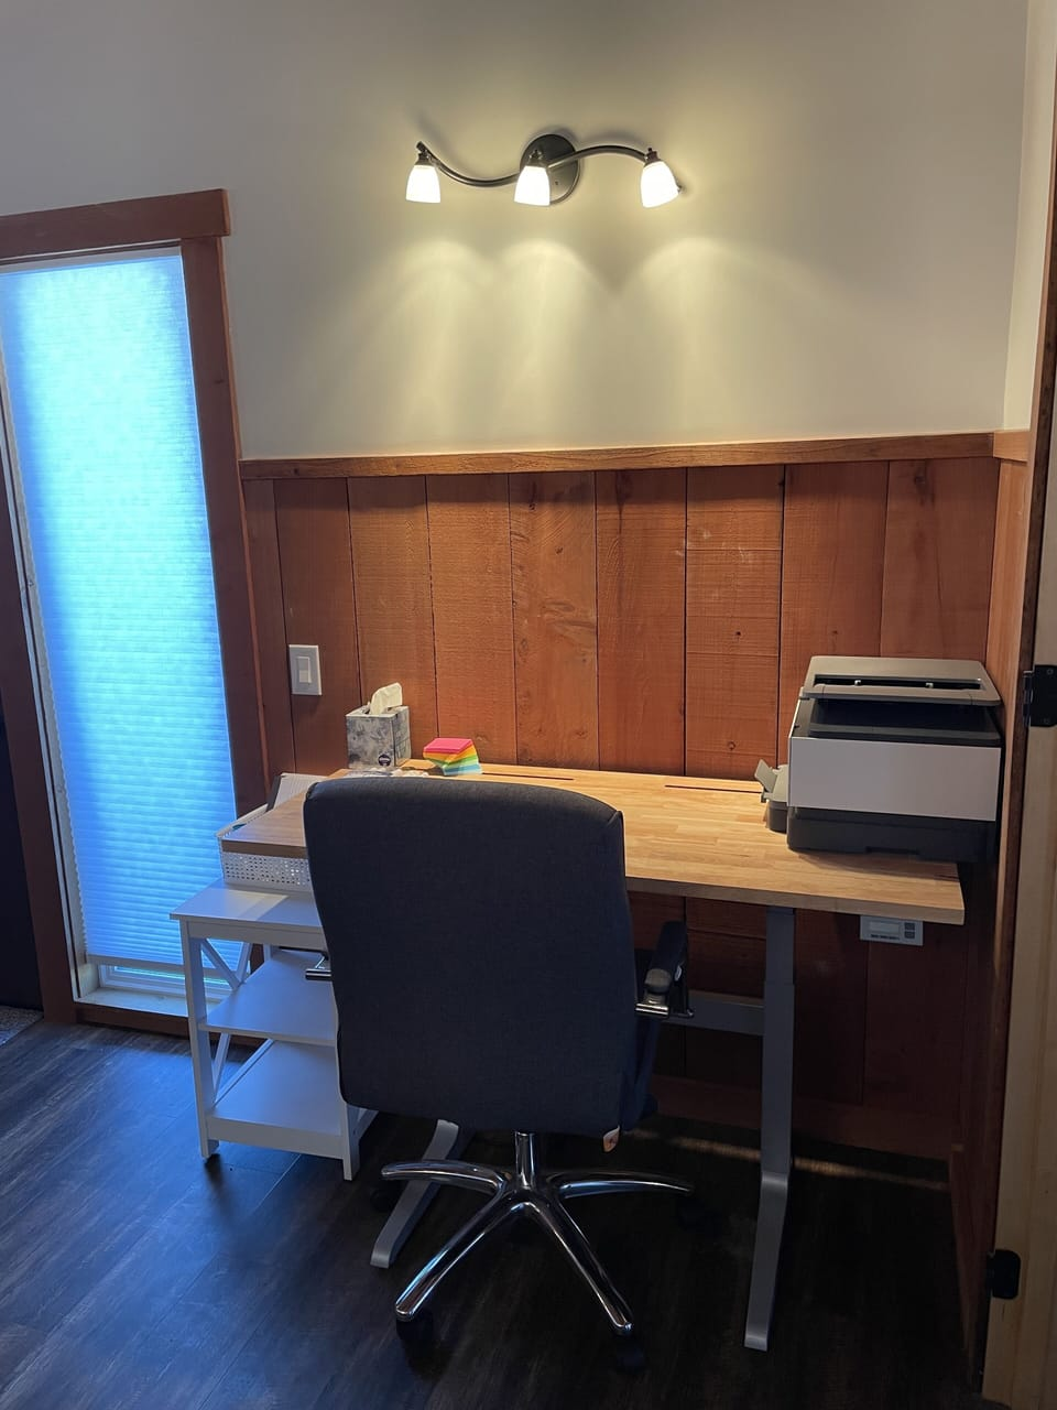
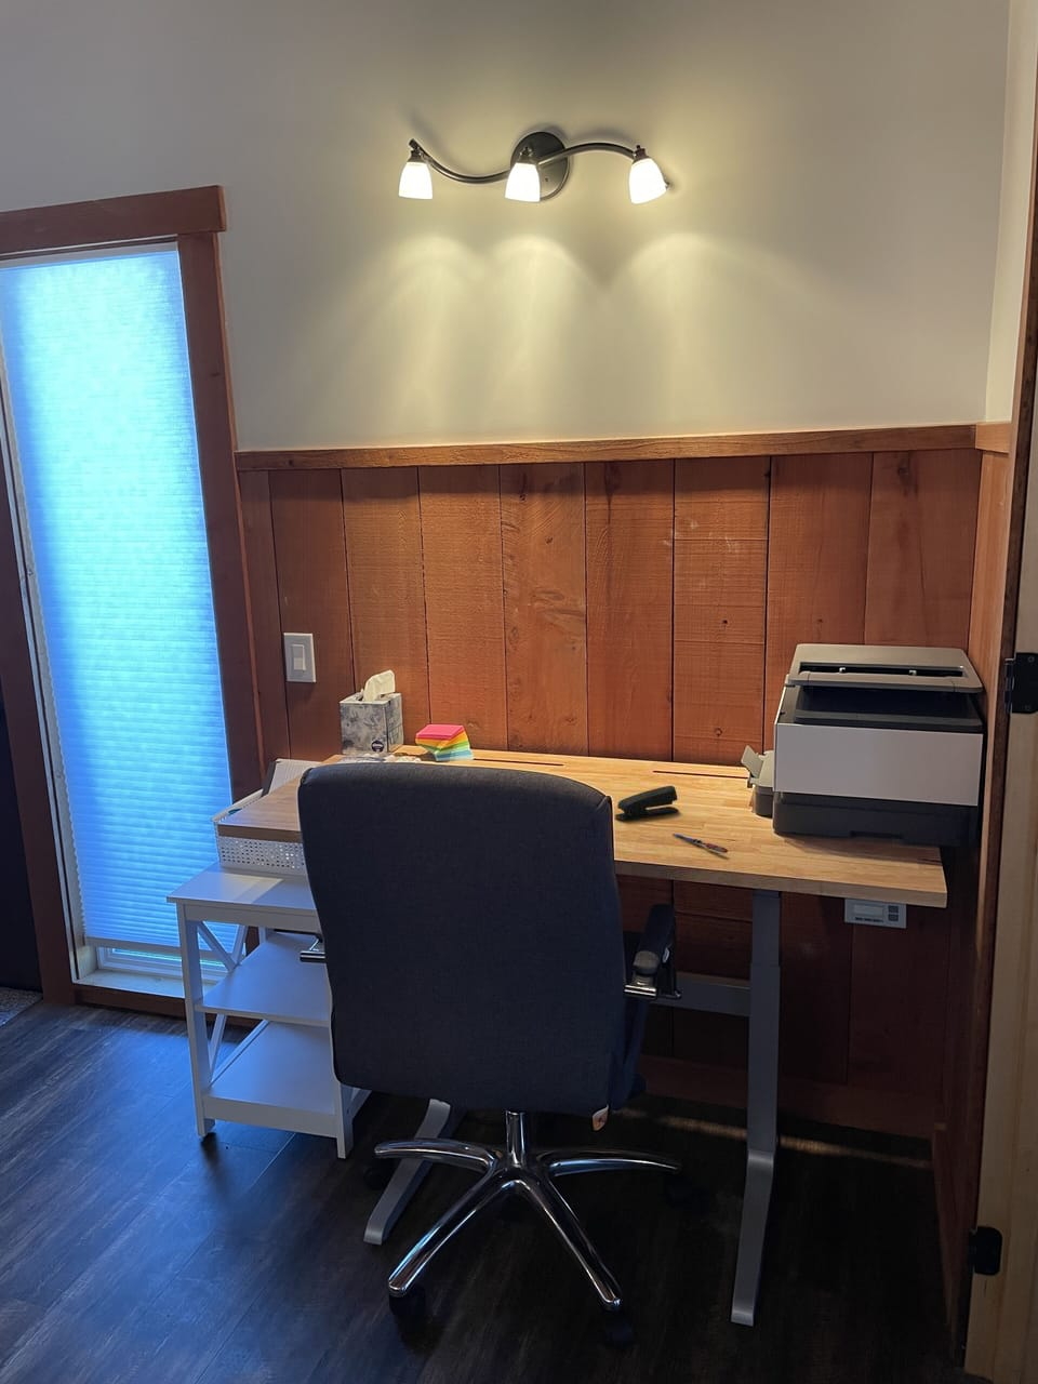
+ stapler [614,785,680,821]
+ pen [672,833,729,854]
